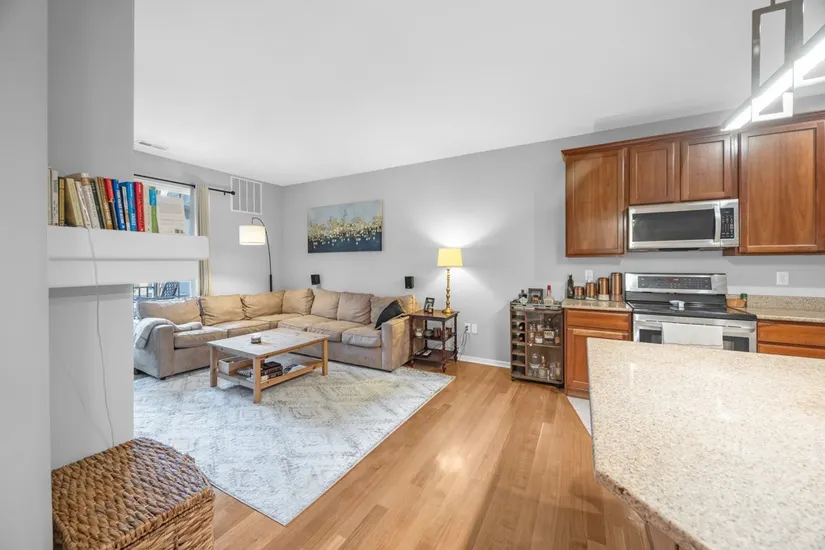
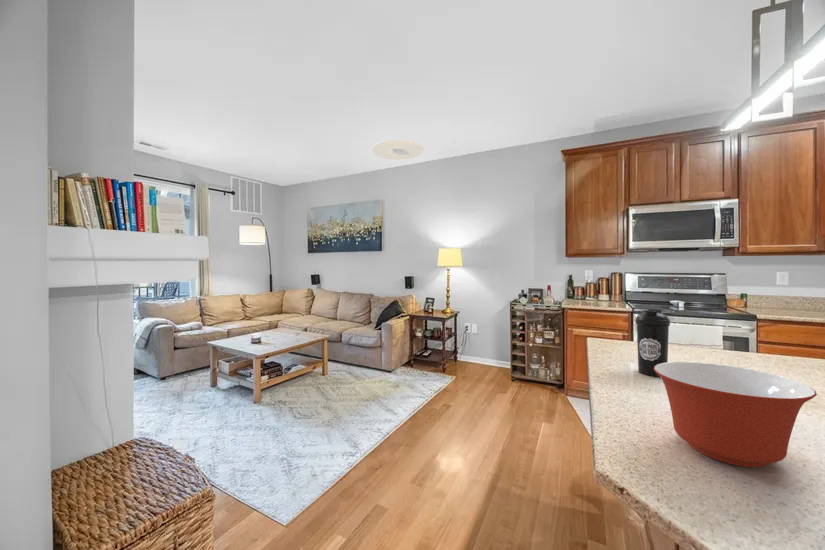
+ ceiling light [370,139,424,161]
+ mixing bowl [654,361,818,468]
+ water bottle [635,308,671,377]
